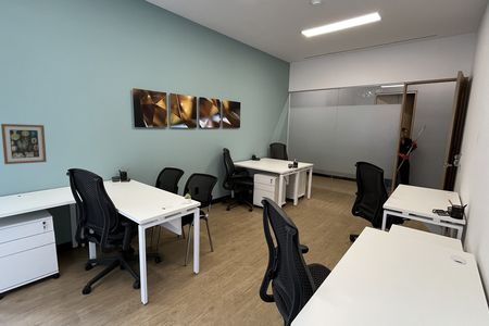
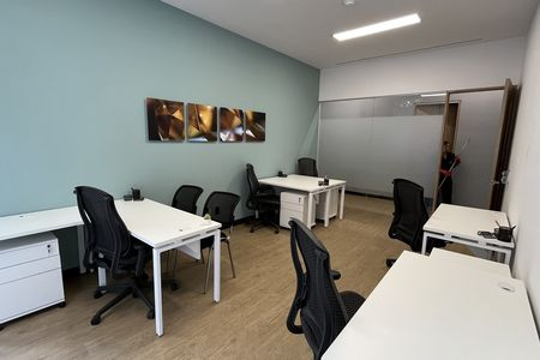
- wall art [0,123,48,165]
